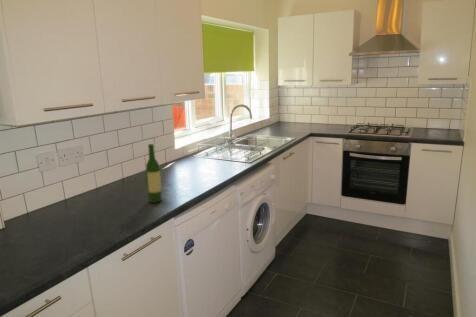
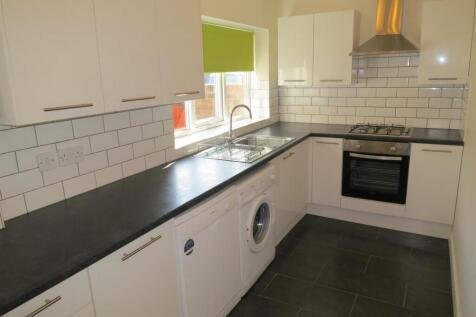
- wine bottle [145,143,163,204]
